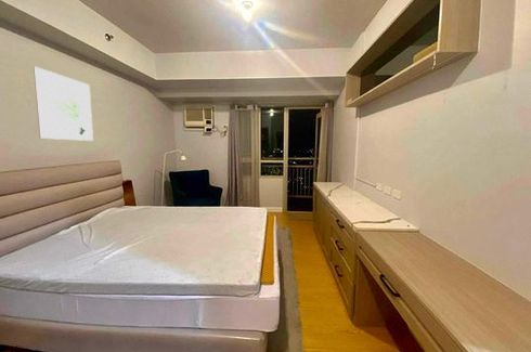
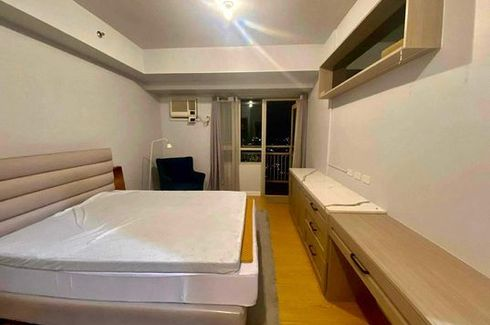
- wall art [33,65,94,142]
